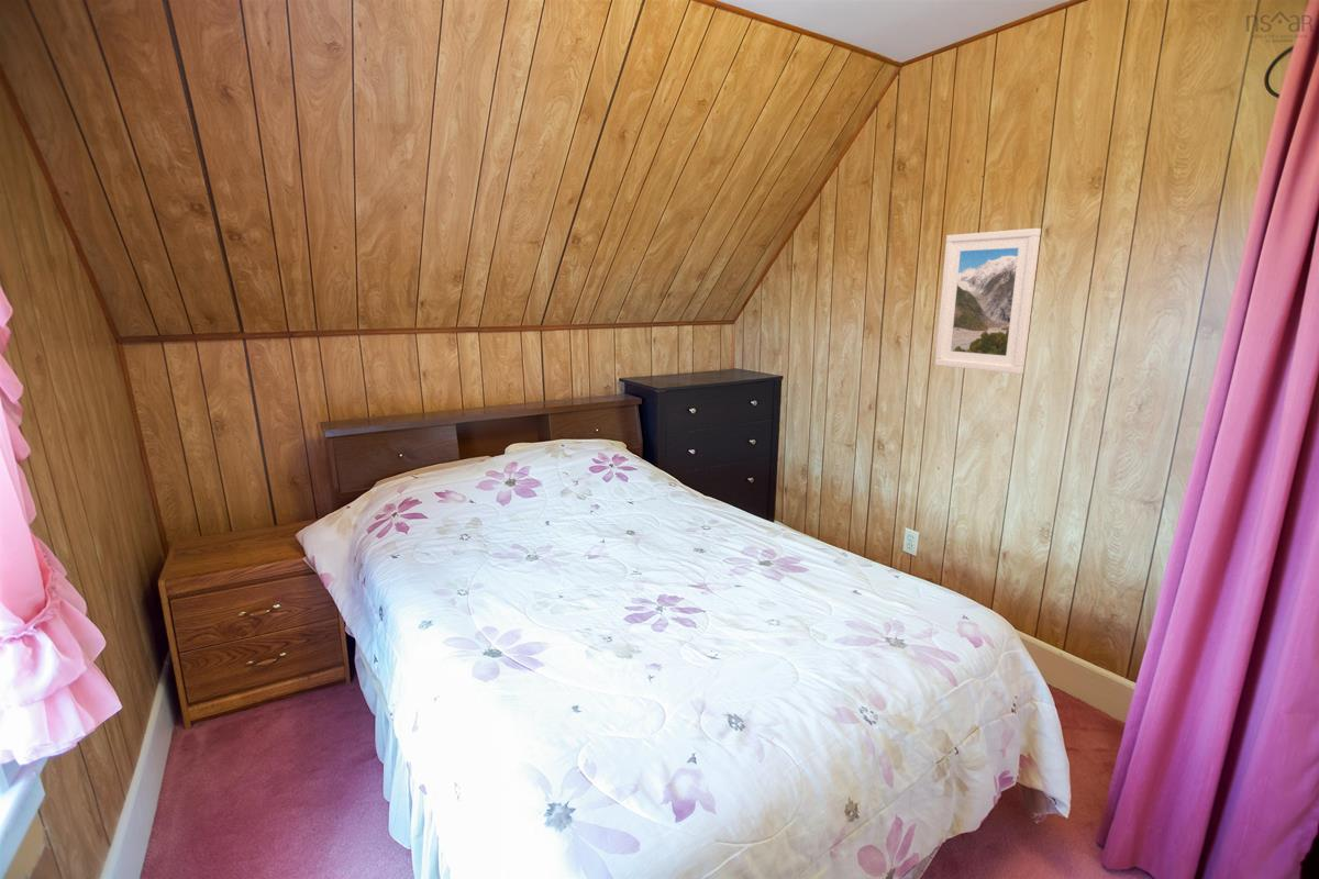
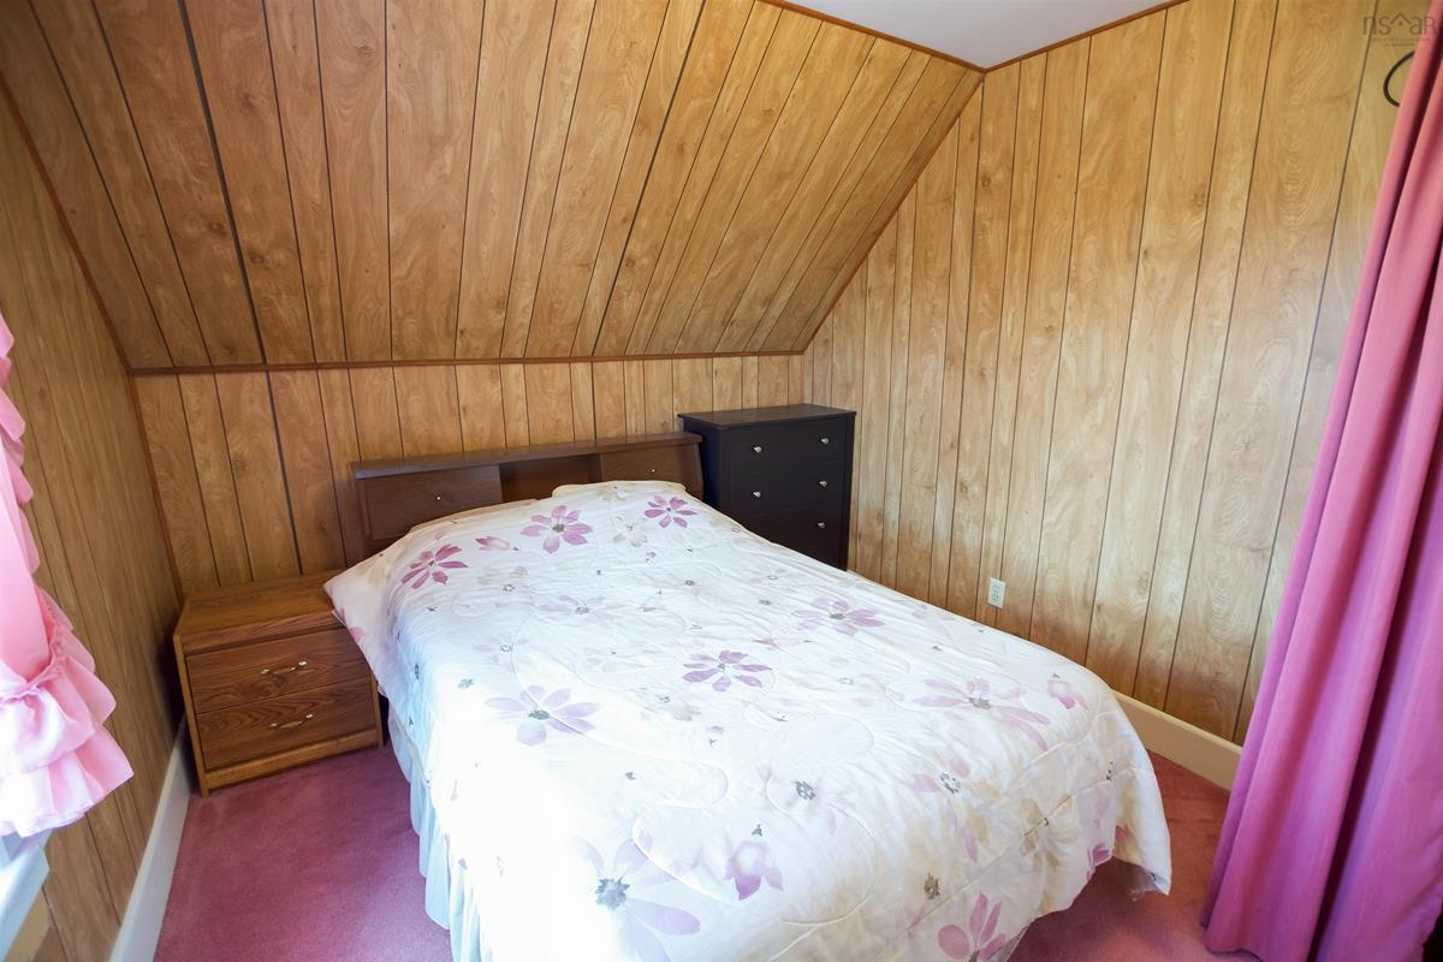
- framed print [934,227,1042,375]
